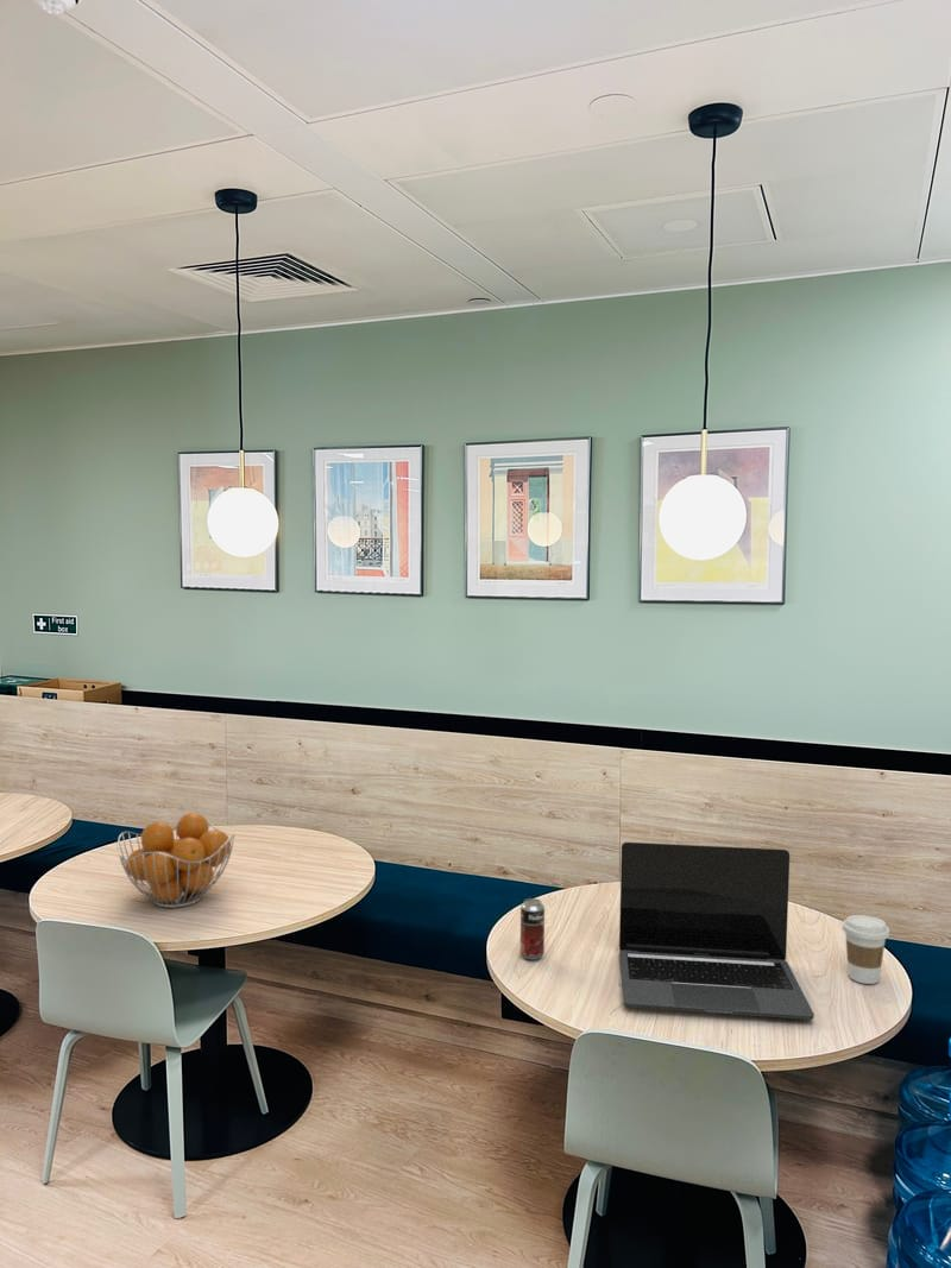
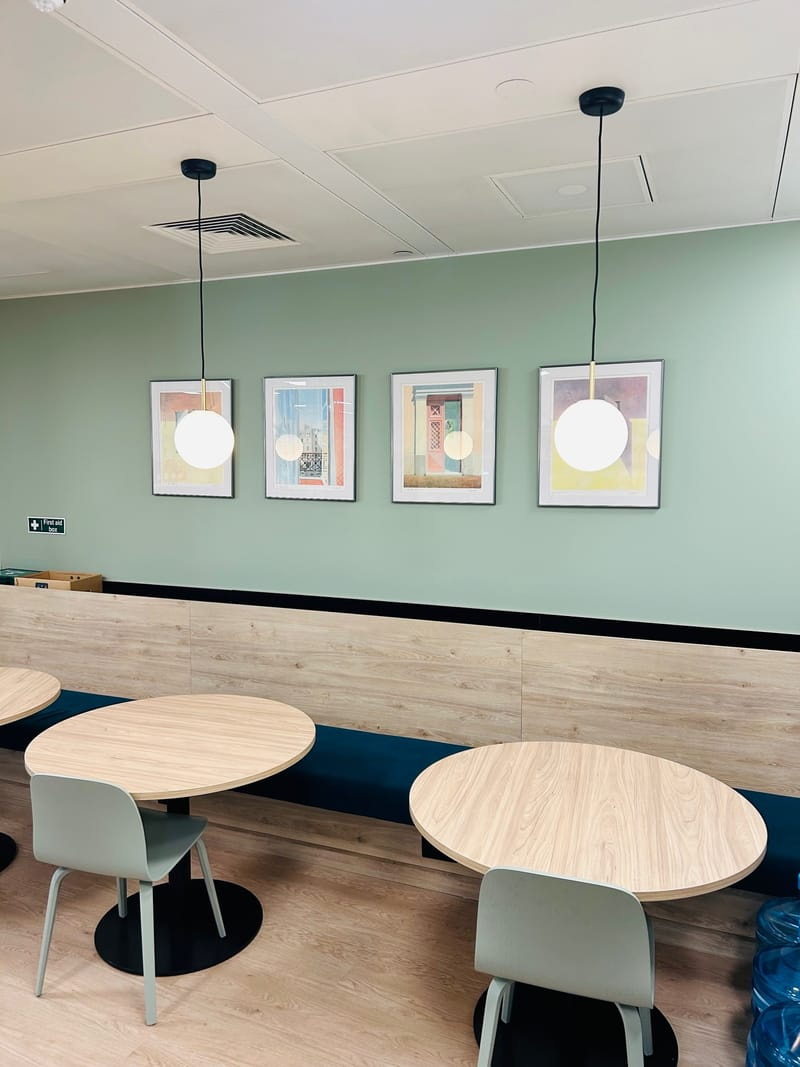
- laptop [618,841,815,1021]
- beverage can [519,897,546,961]
- coffee cup [842,914,890,985]
- fruit basket [116,812,237,909]
